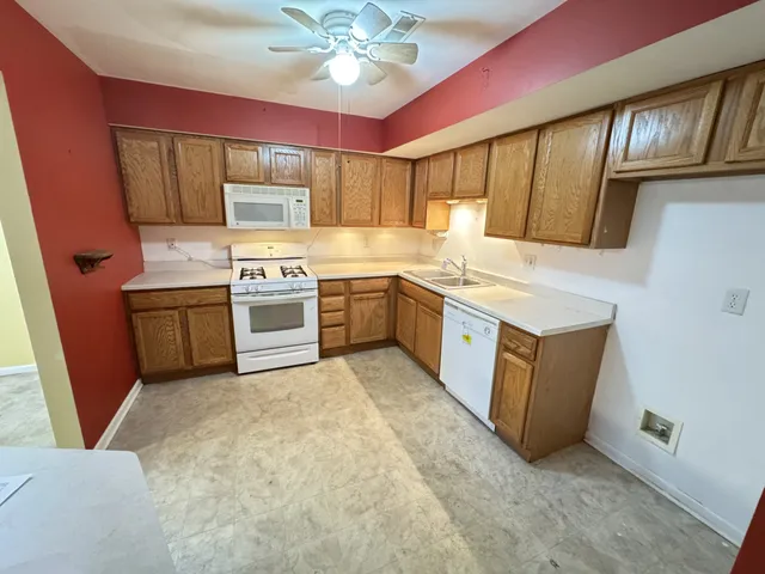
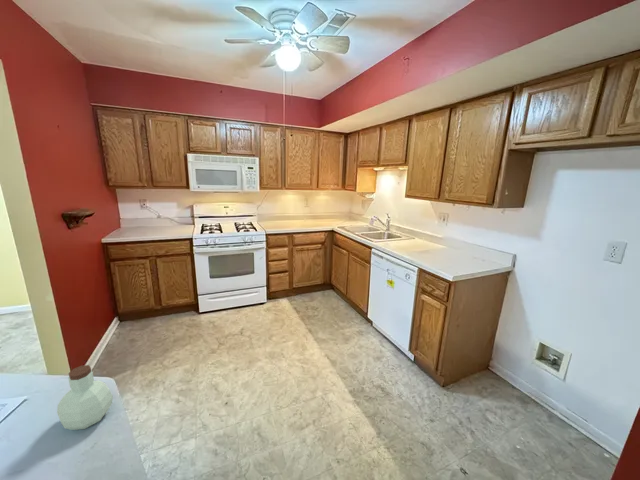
+ jar [56,364,114,431]
